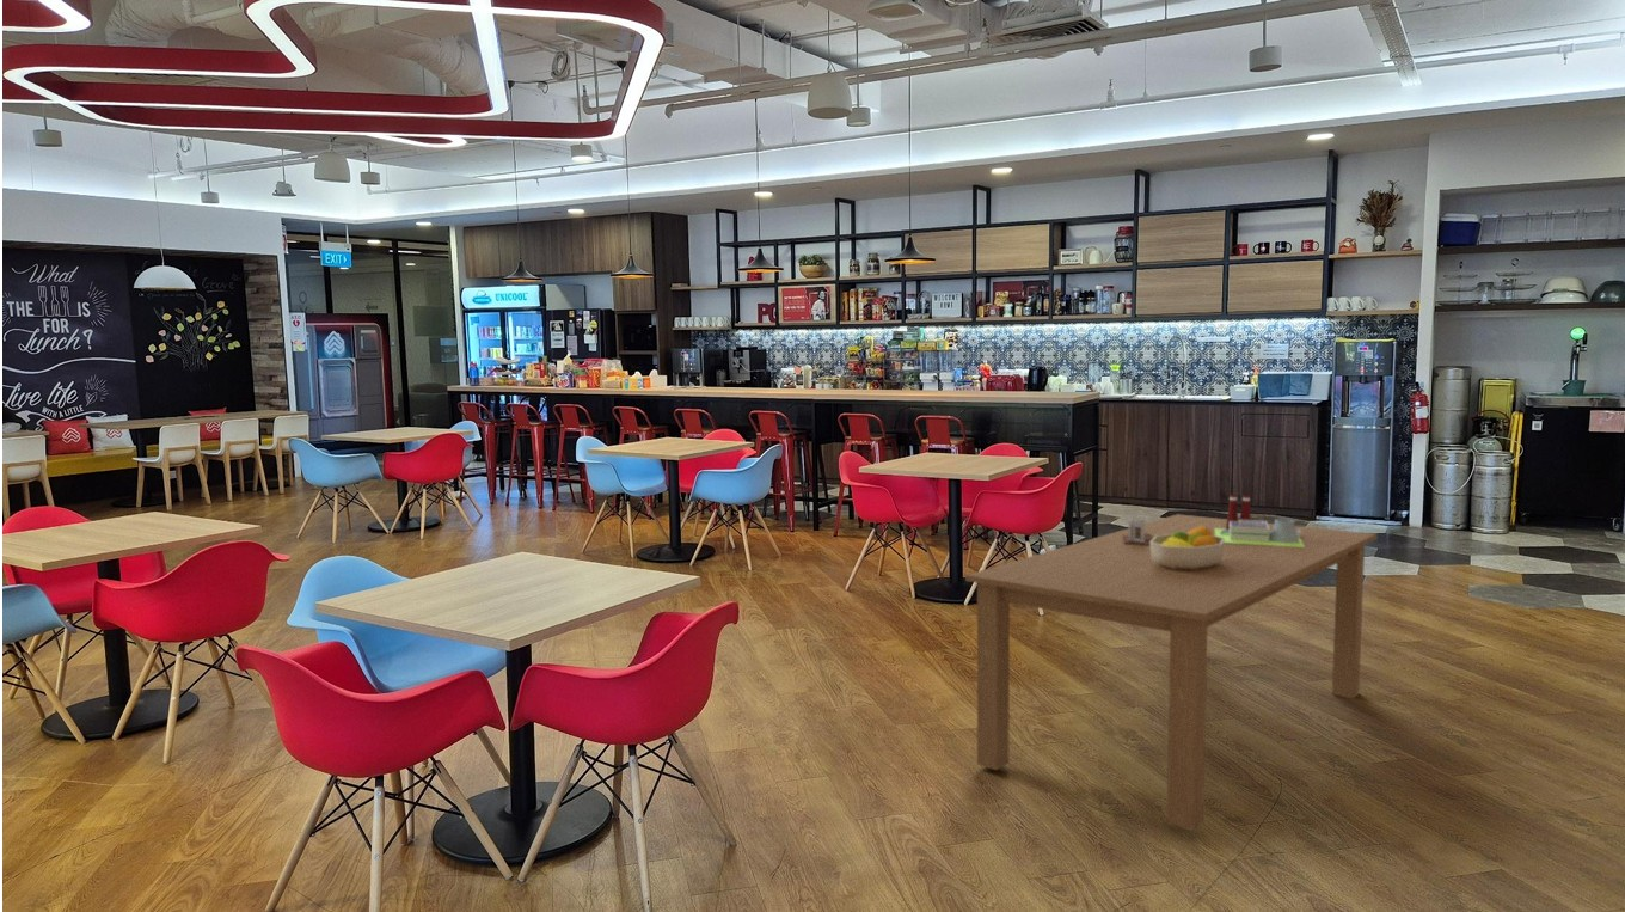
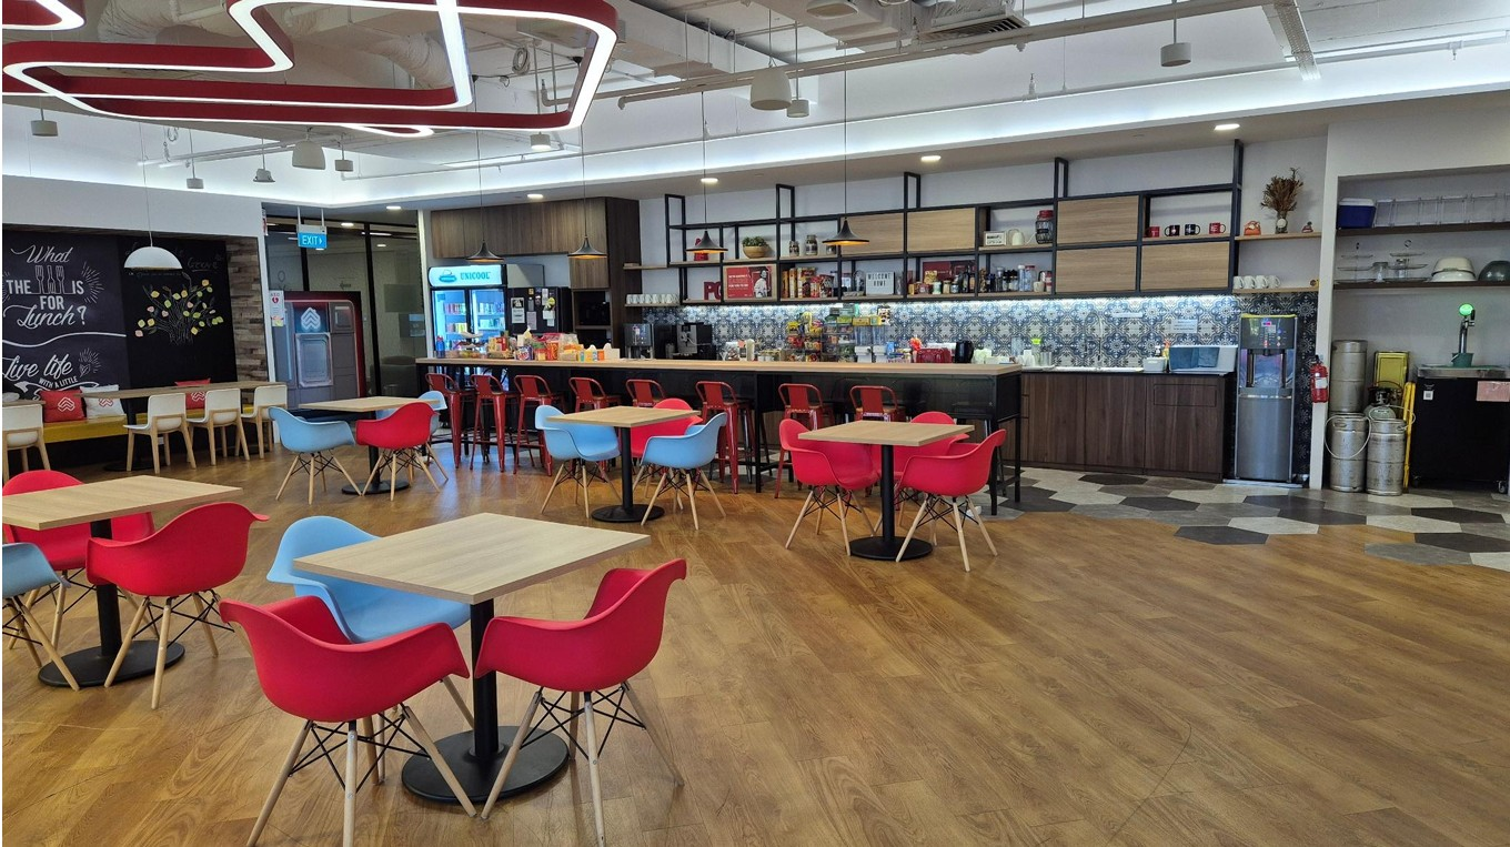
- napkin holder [1123,512,1154,546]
- fruit bowl [1149,526,1225,570]
- architectural model [1214,494,1305,547]
- dining table [964,513,1379,832]
